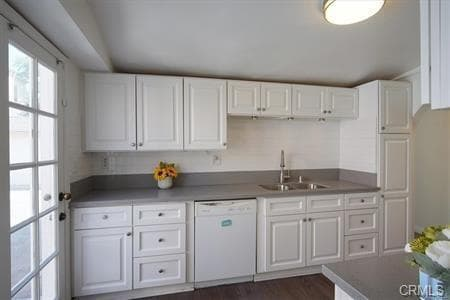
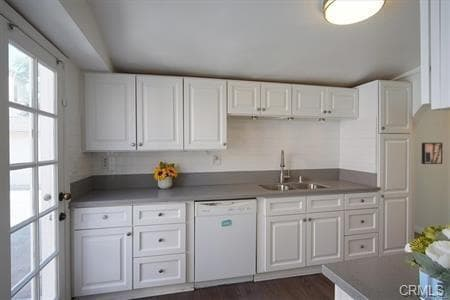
+ wall art [421,142,443,165]
